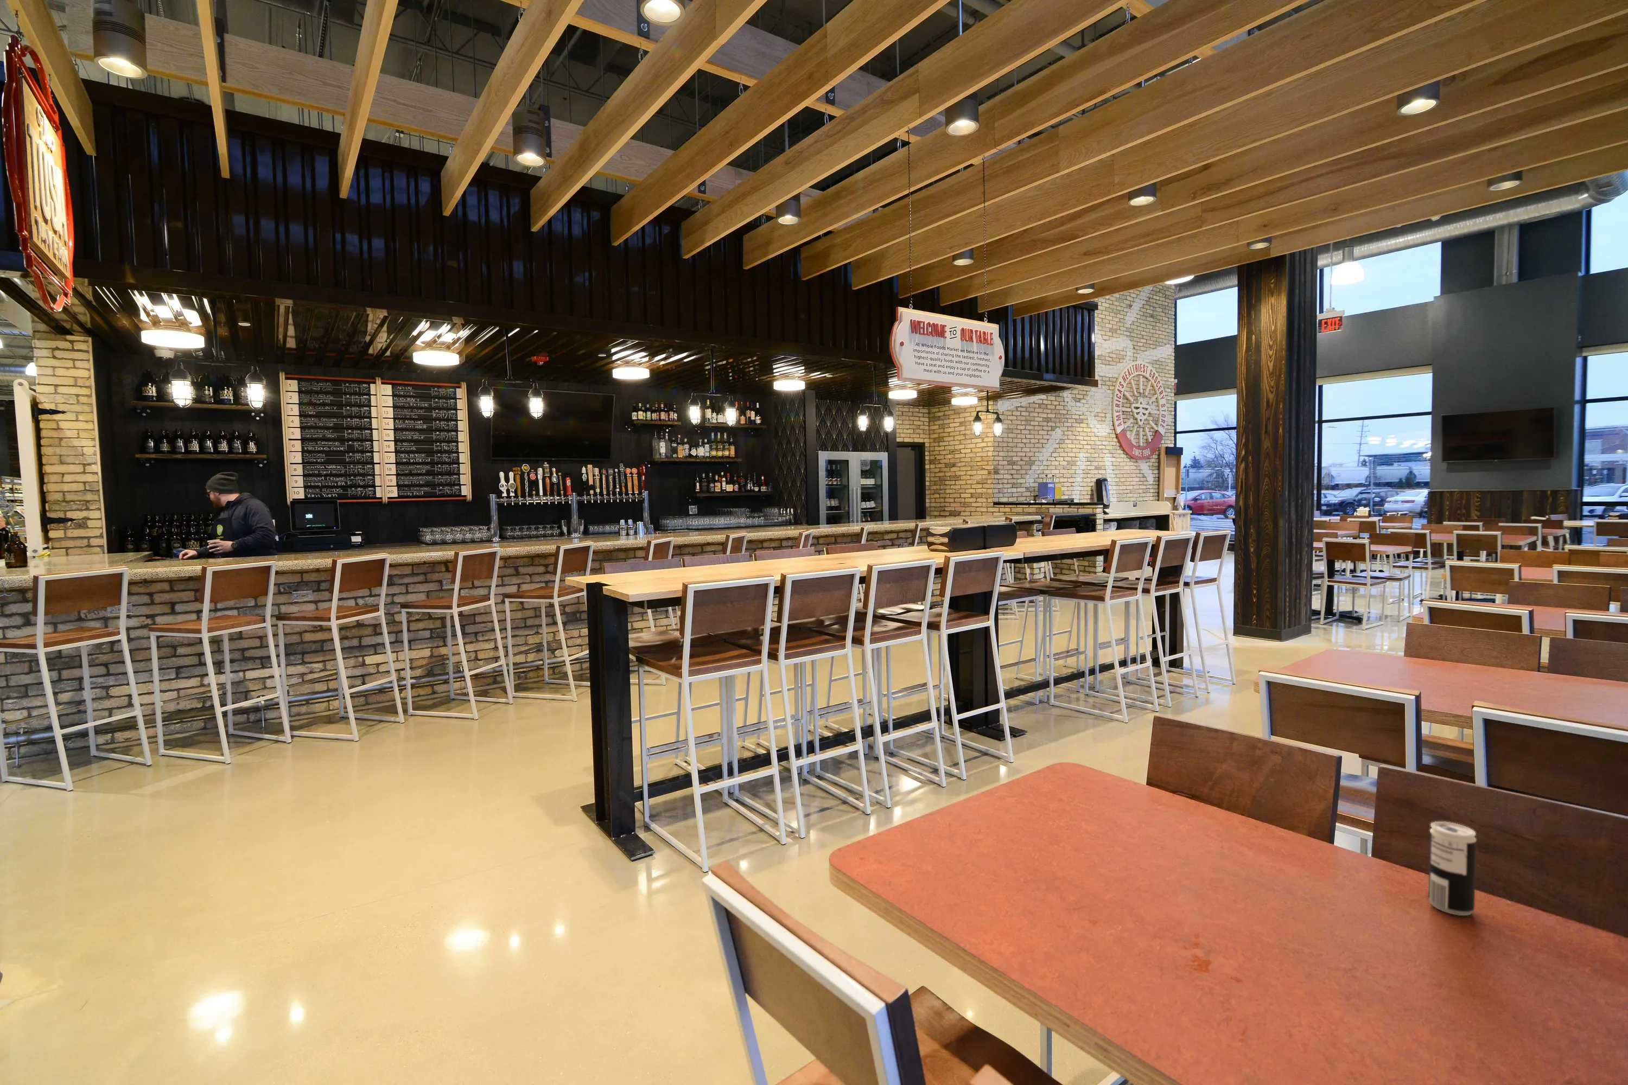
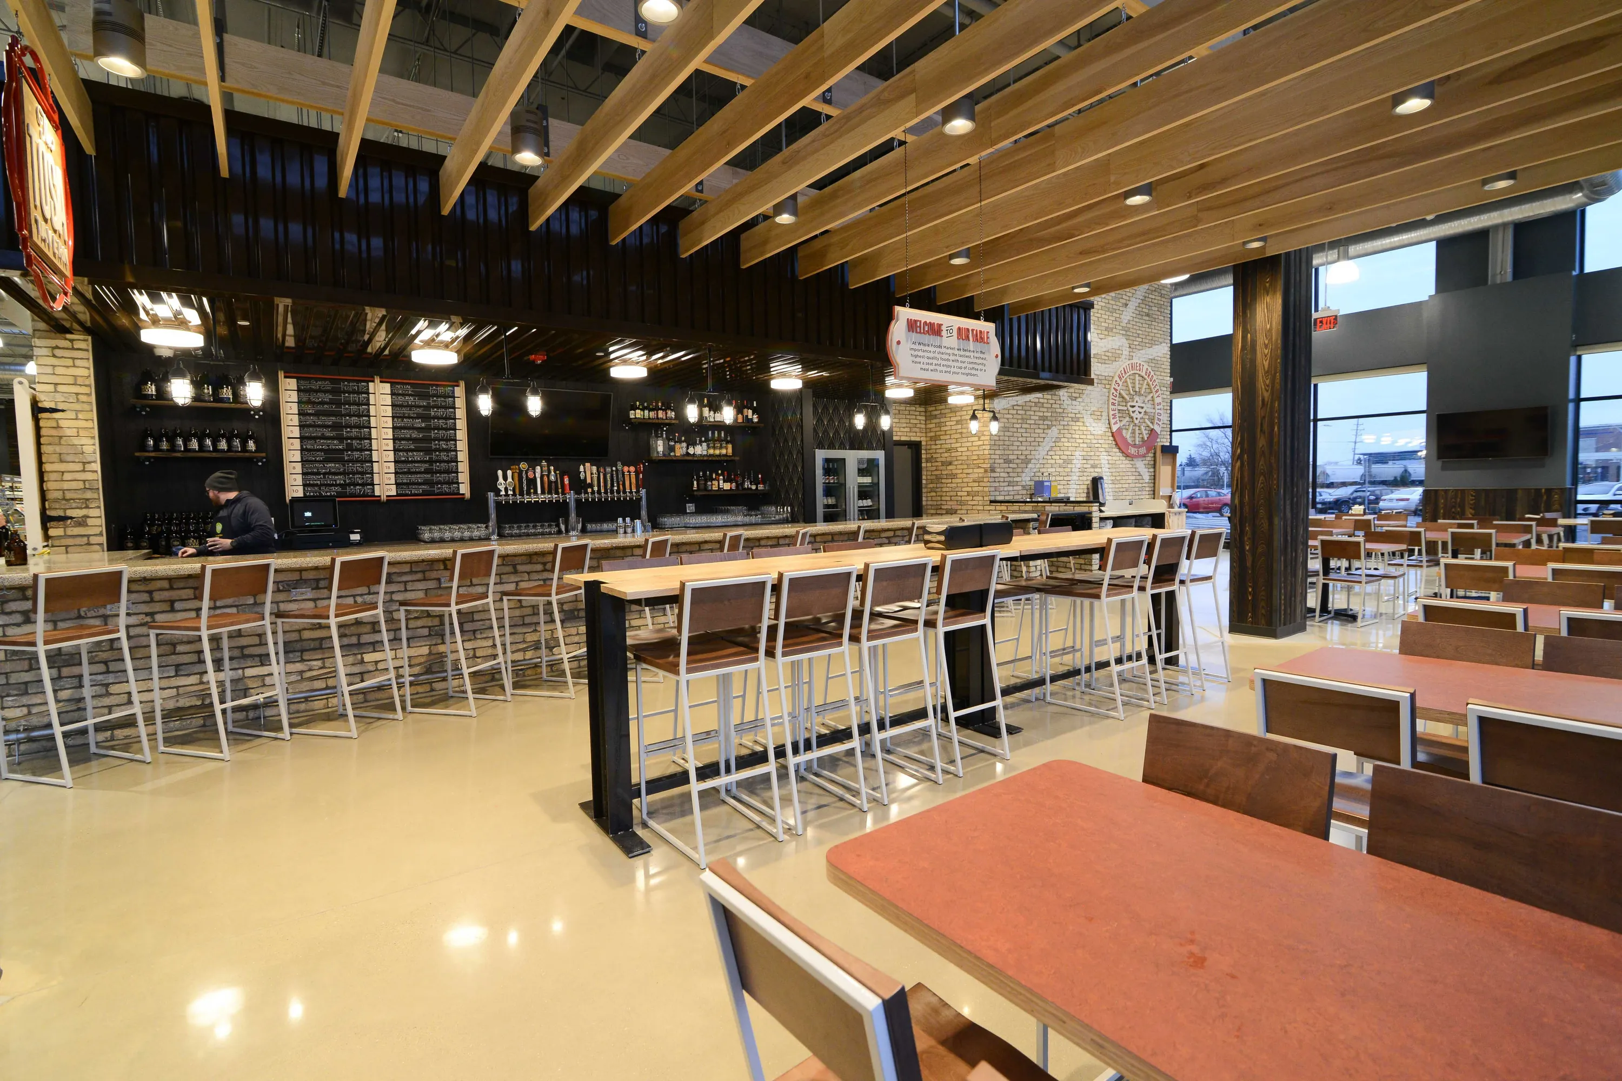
- beverage can [1428,821,1477,917]
